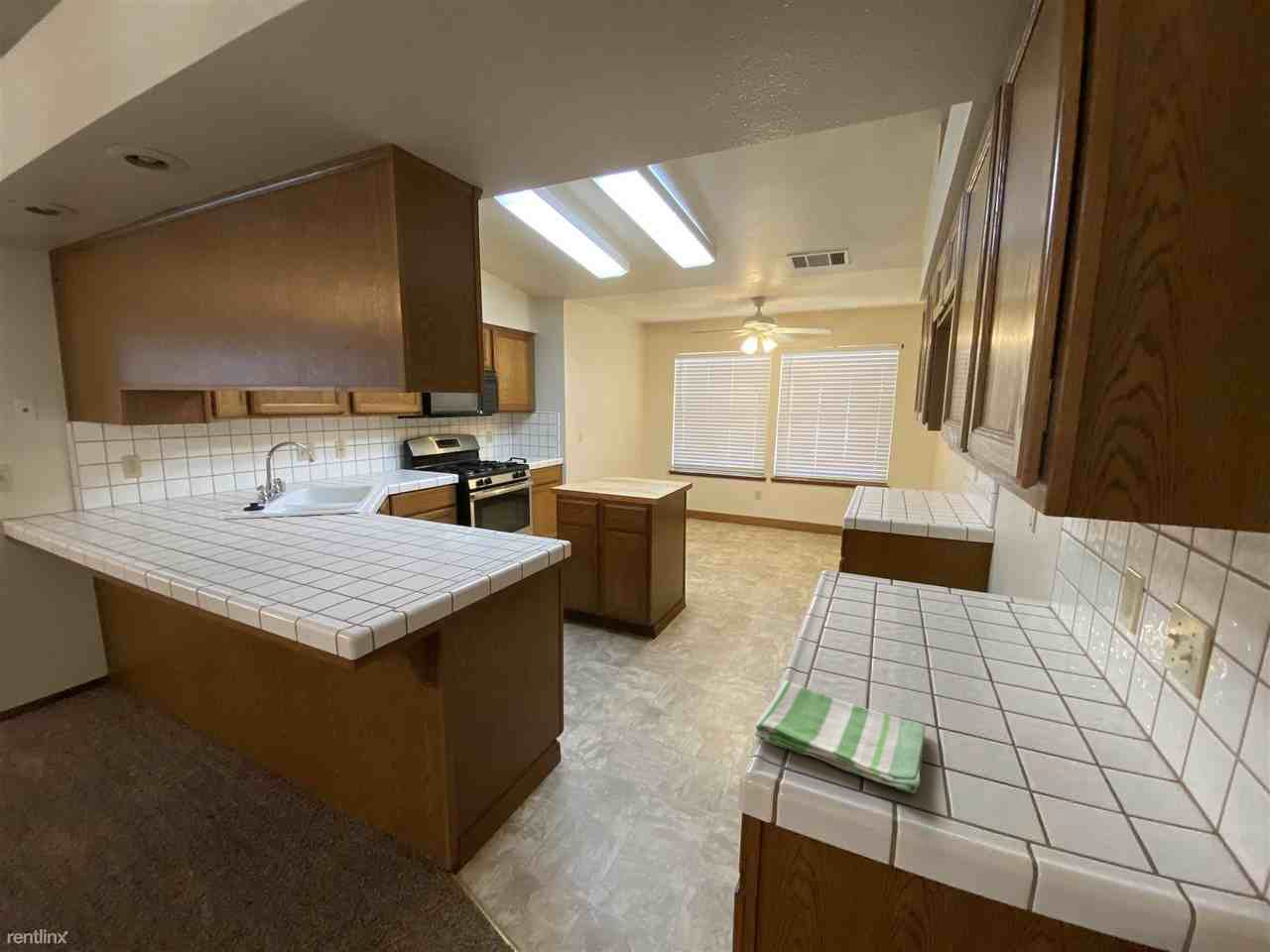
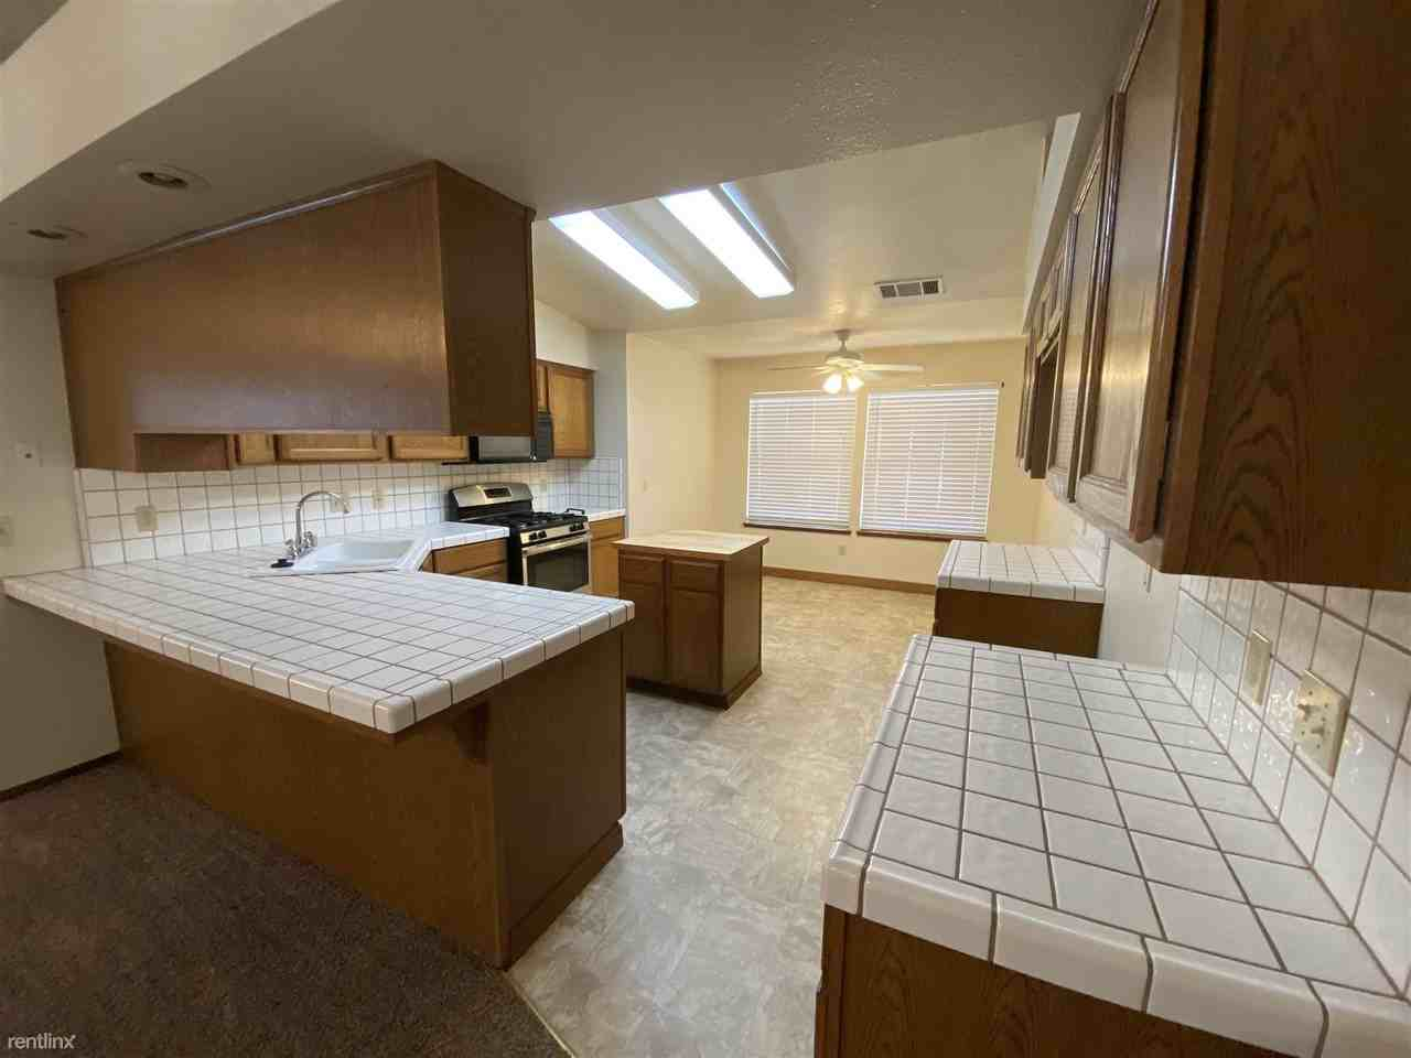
- dish towel [754,679,926,794]
